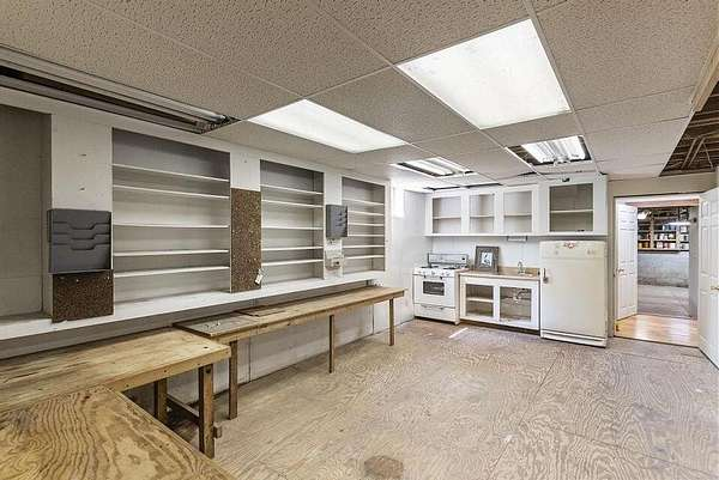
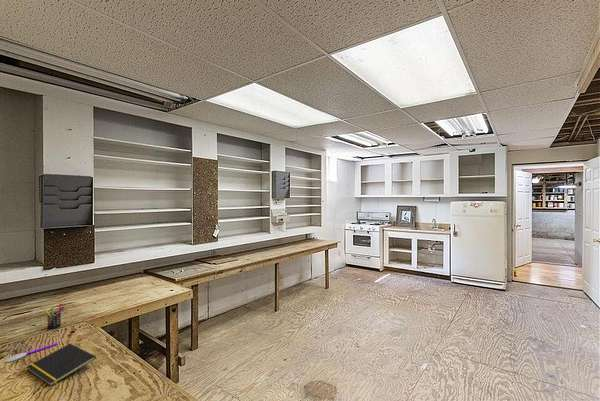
+ pen holder [44,303,65,330]
+ notepad [26,343,97,387]
+ spoon [3,342,59,363]
